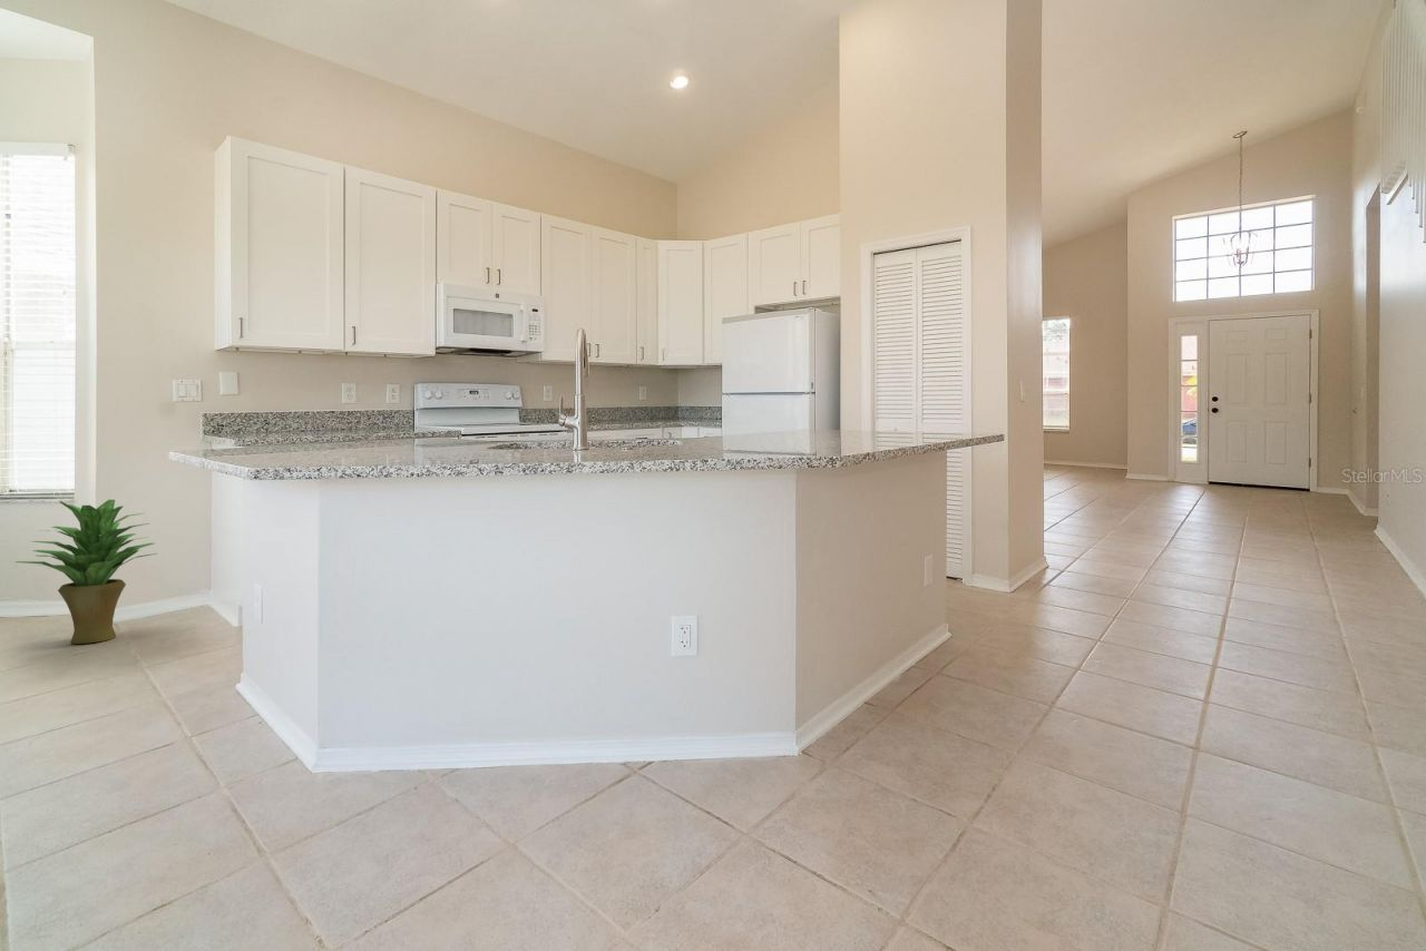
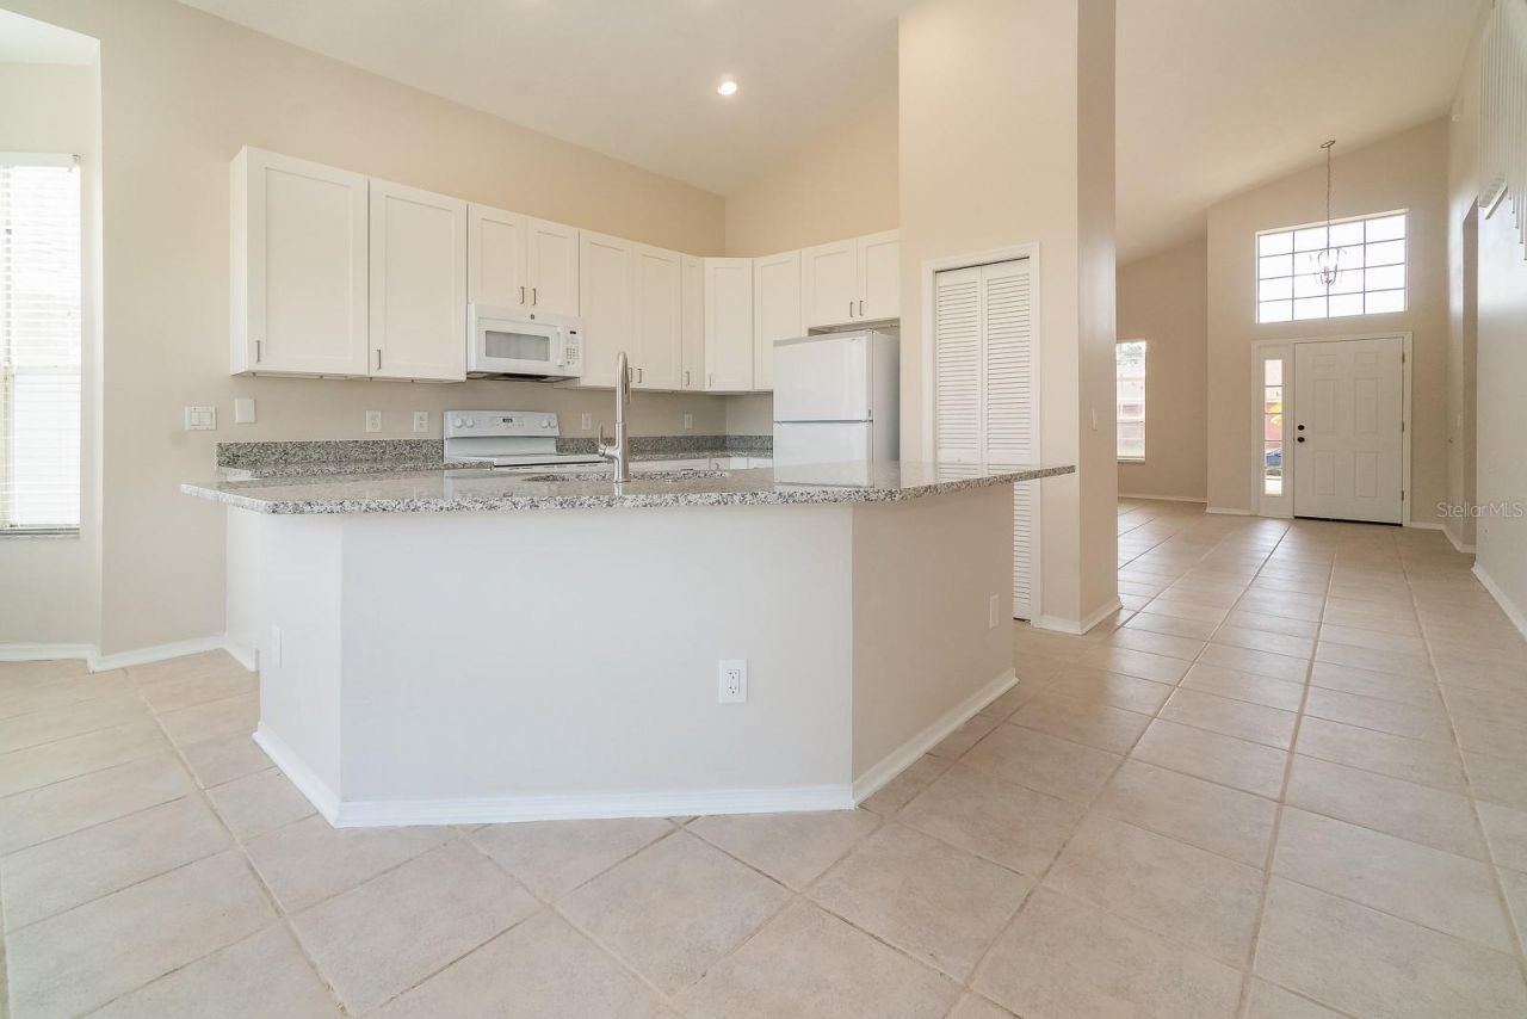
- potted plant [14,499,158,645]
